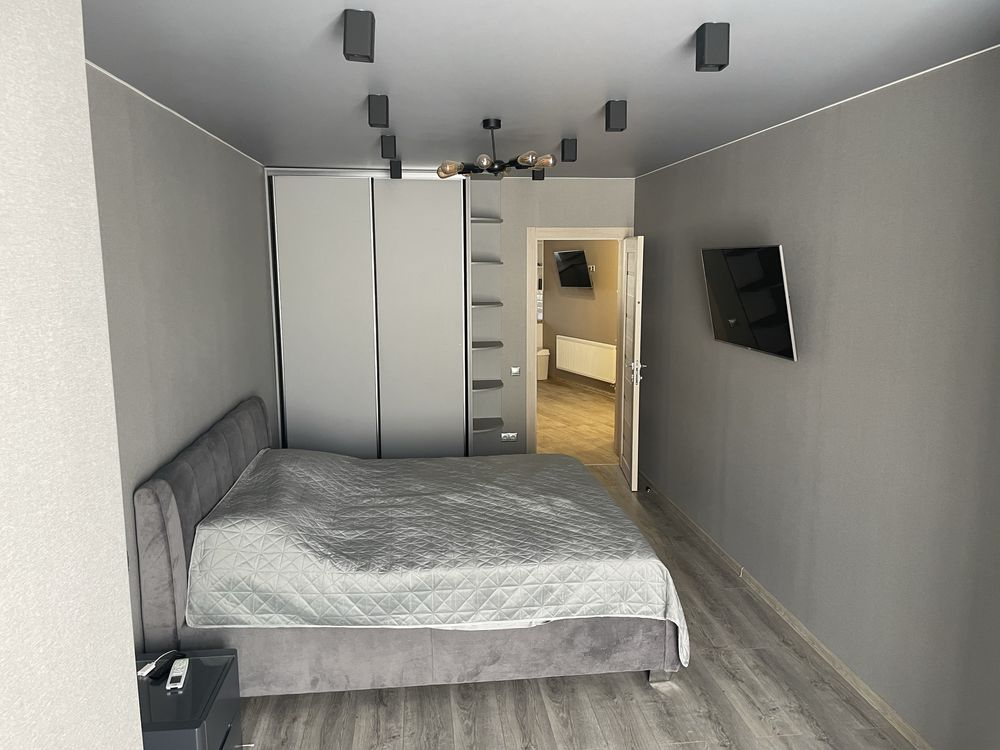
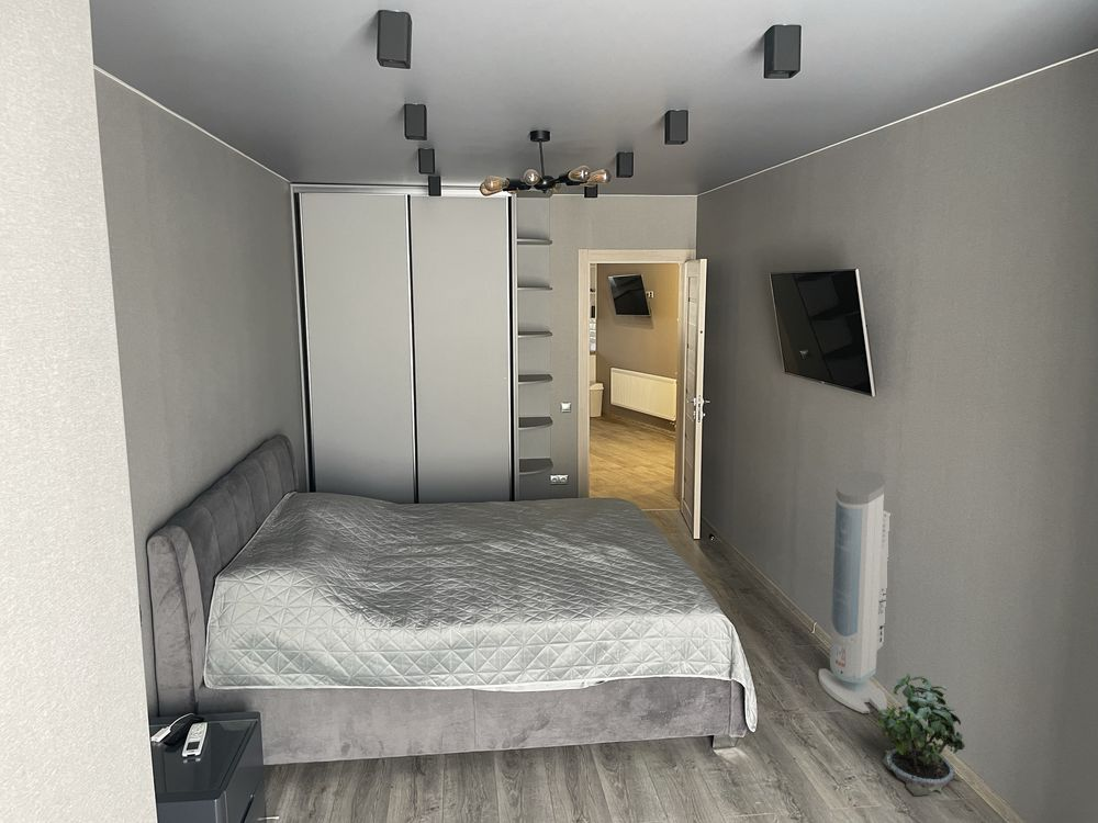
+ air purifier [818,470,892,714]
+ potted plant [876,672,966,797]
